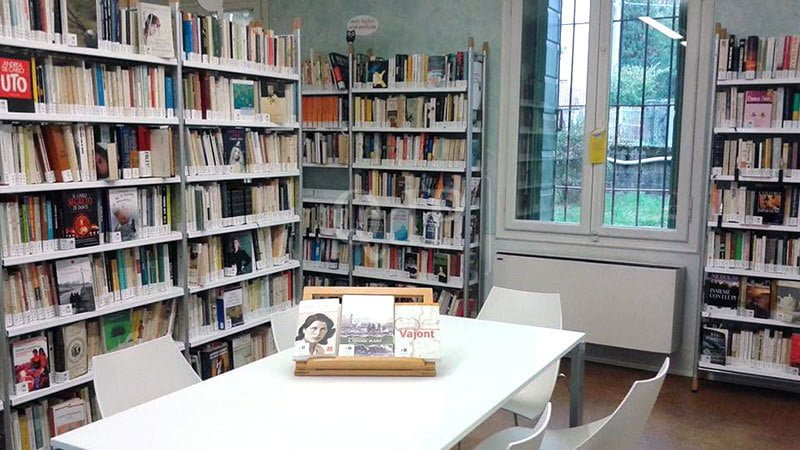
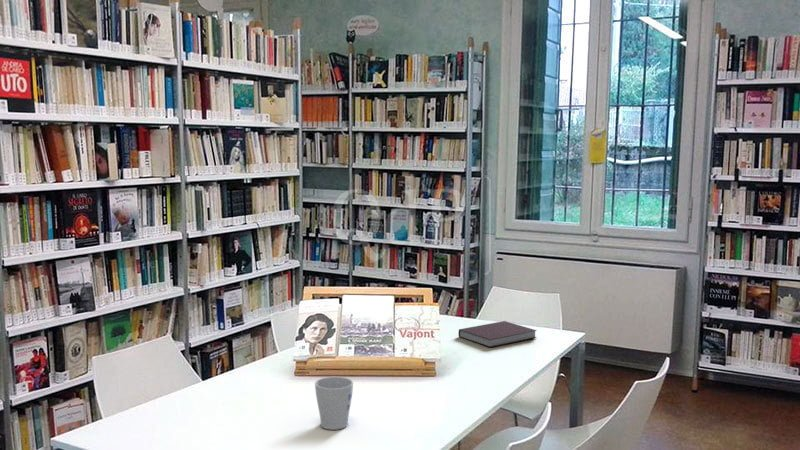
+ mug [314,376,354,431]
+ notebook [458,320,538,348]
